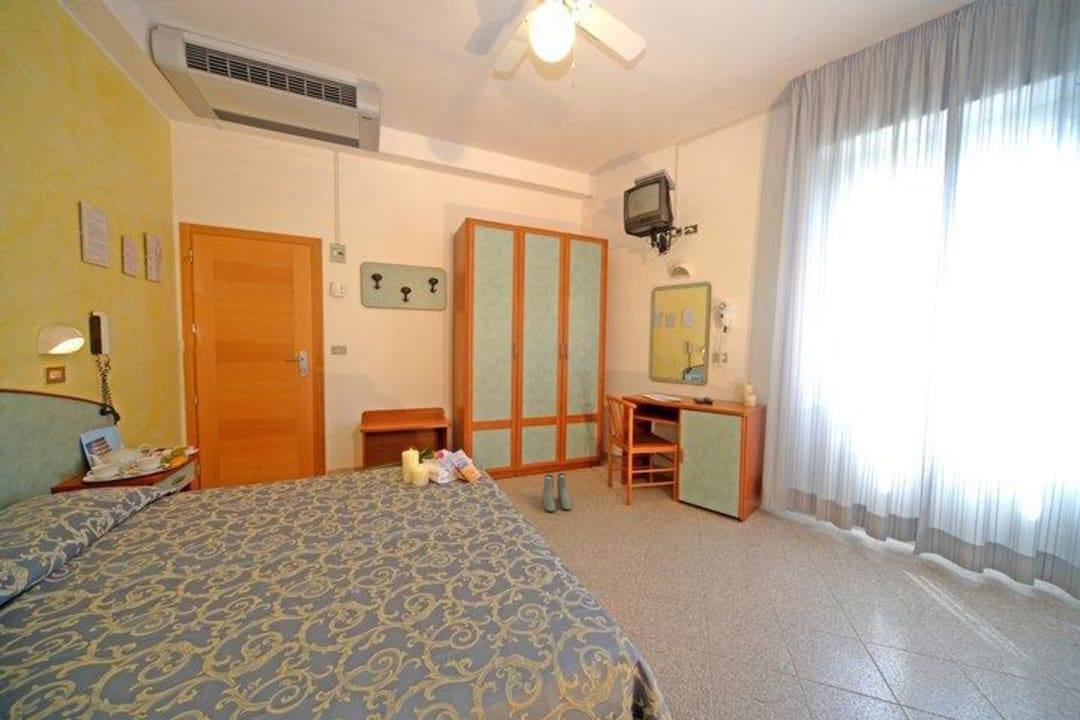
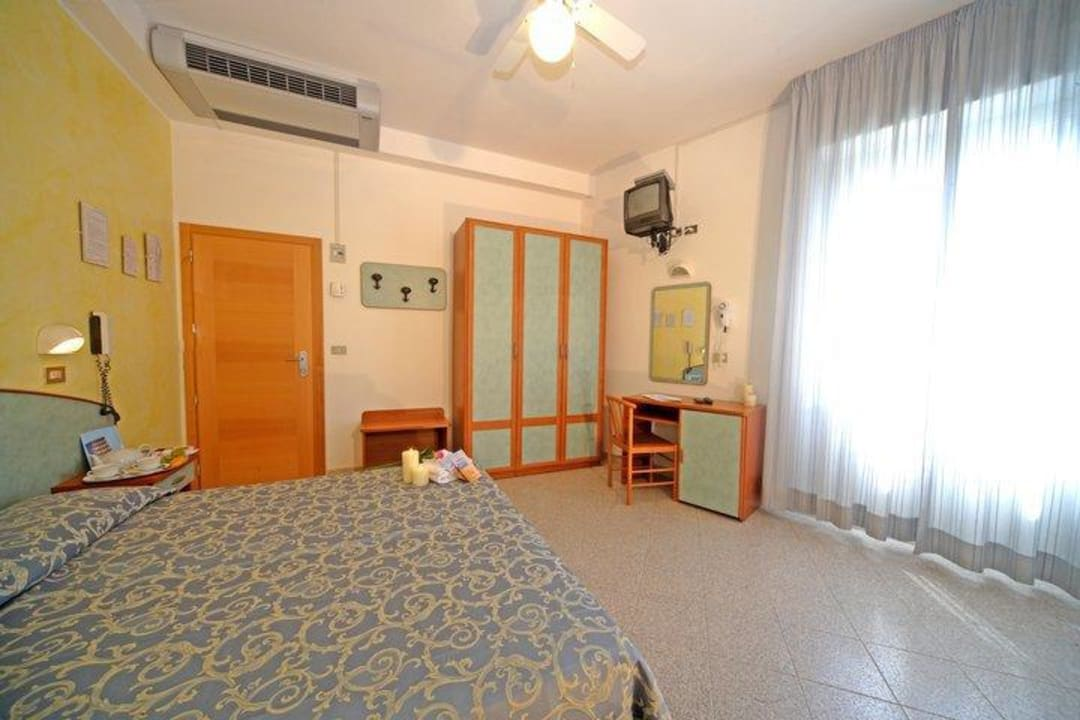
- boots [542,472,572,513]
